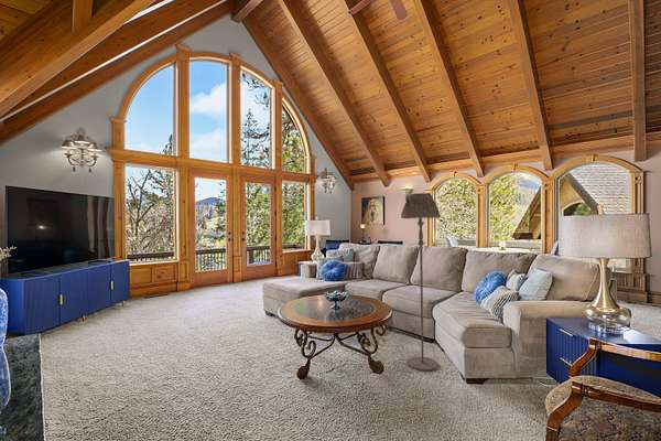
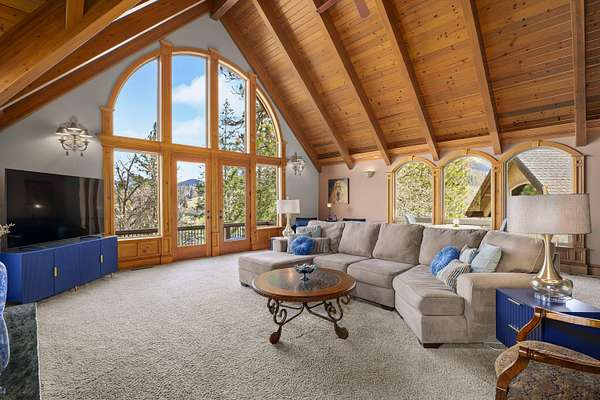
- floor lamp [400,192,442,372]
